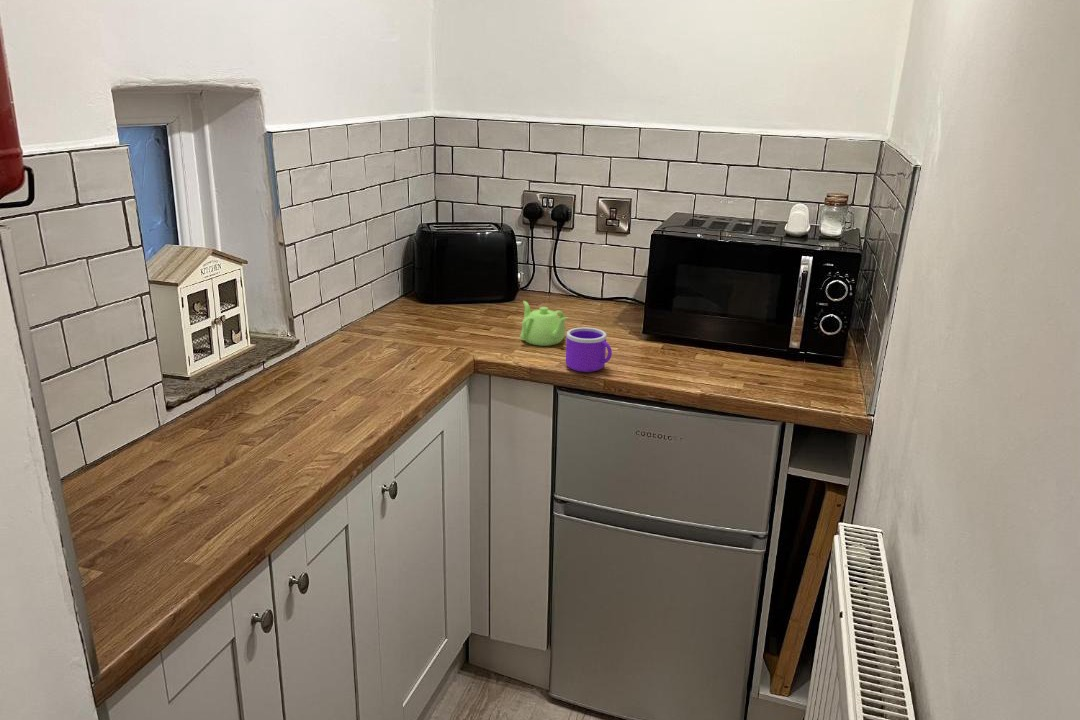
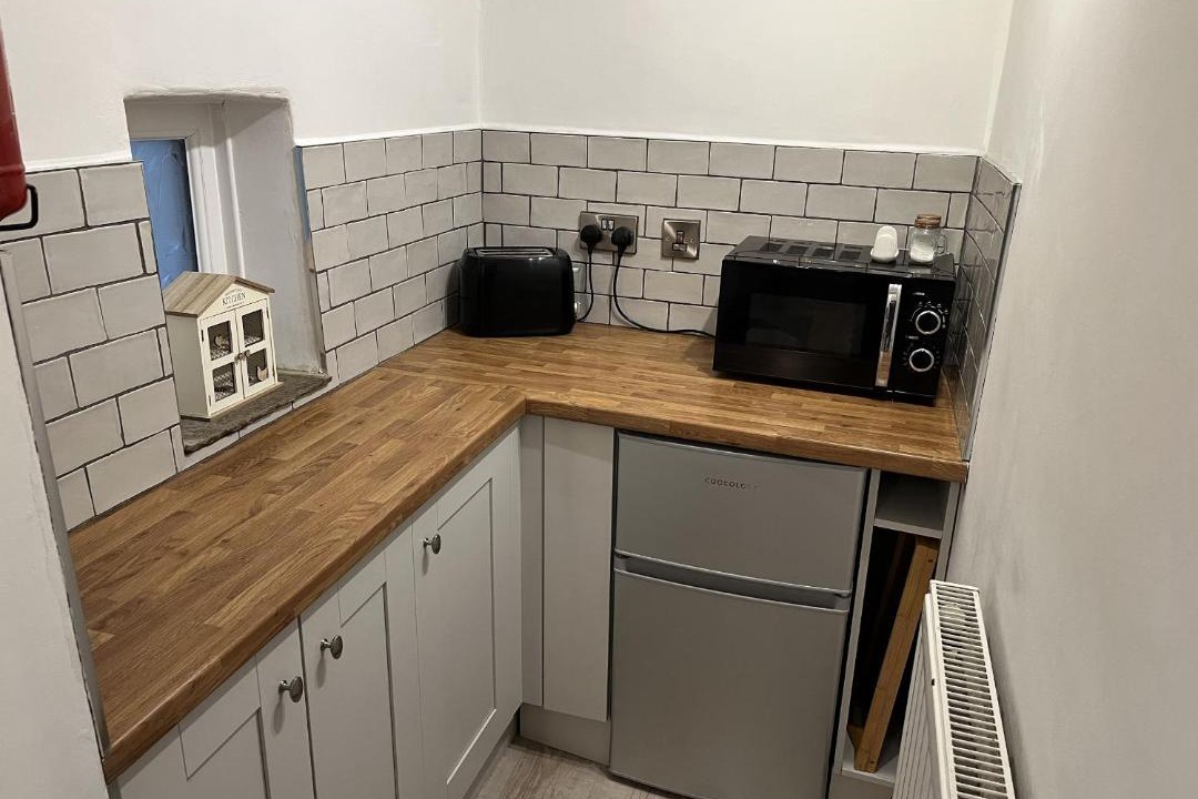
- teapot [519,300,568,347]
- mug [565,326,613,373]
